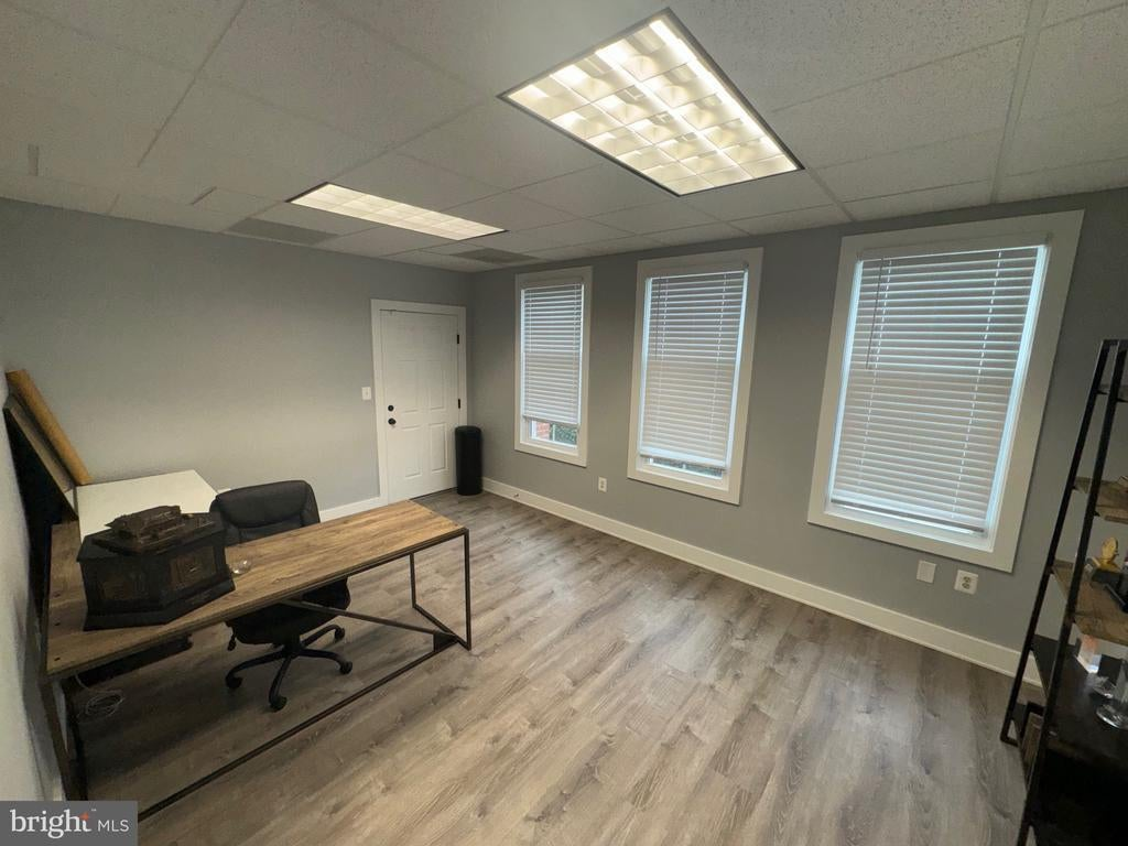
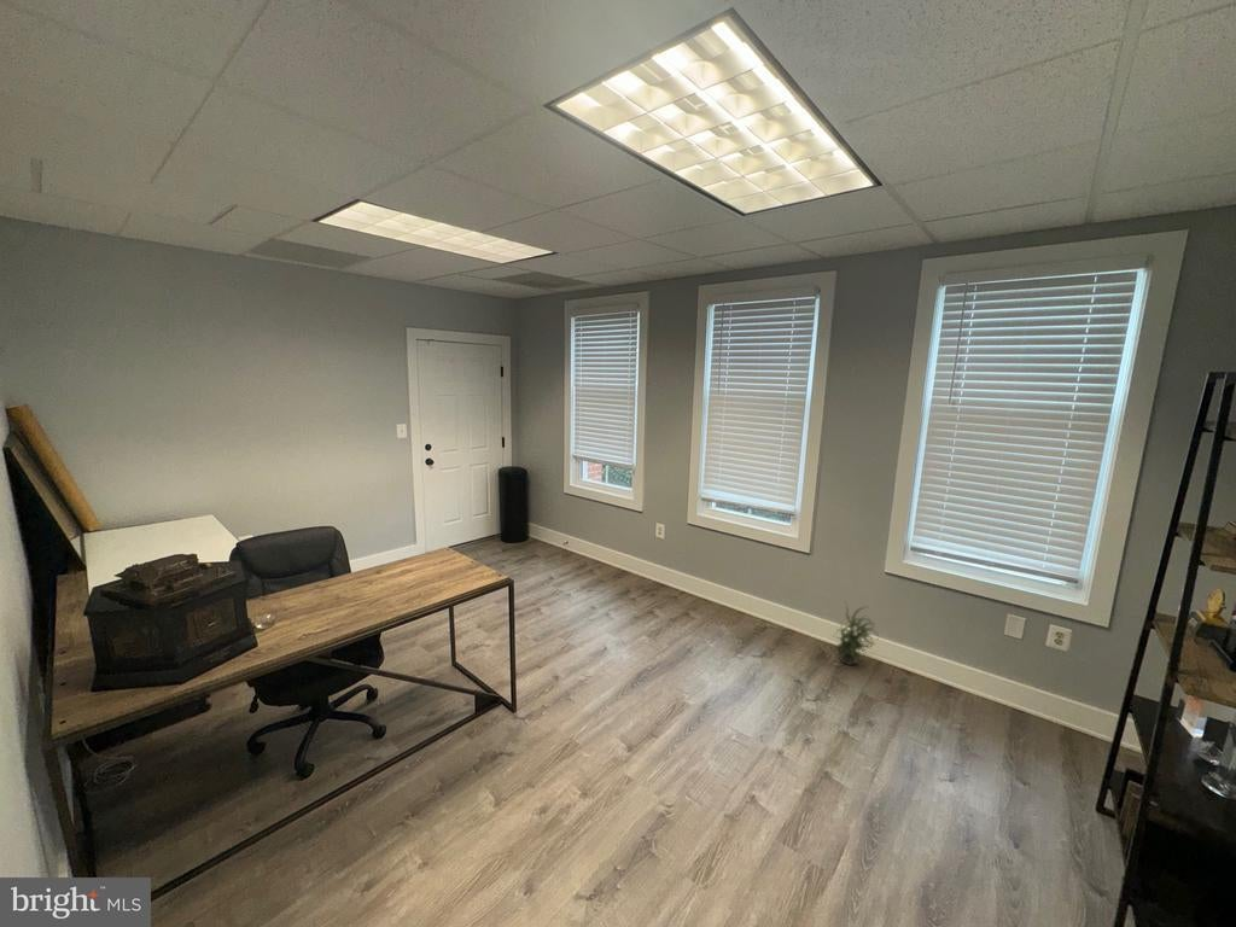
+ potted plant [830,602,880,669]
